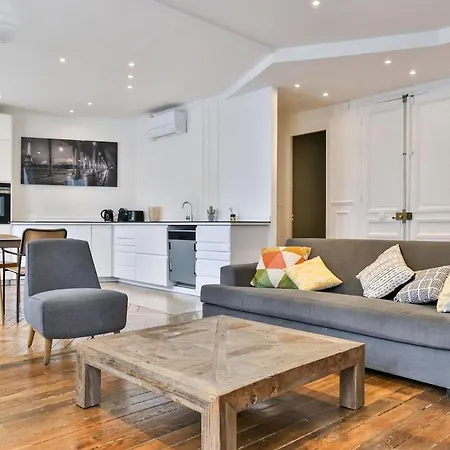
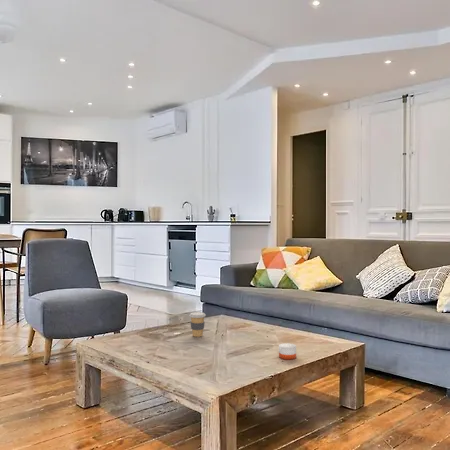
+ coffee cup [188,311,207,338]
+ candle [278,338,297,360]
